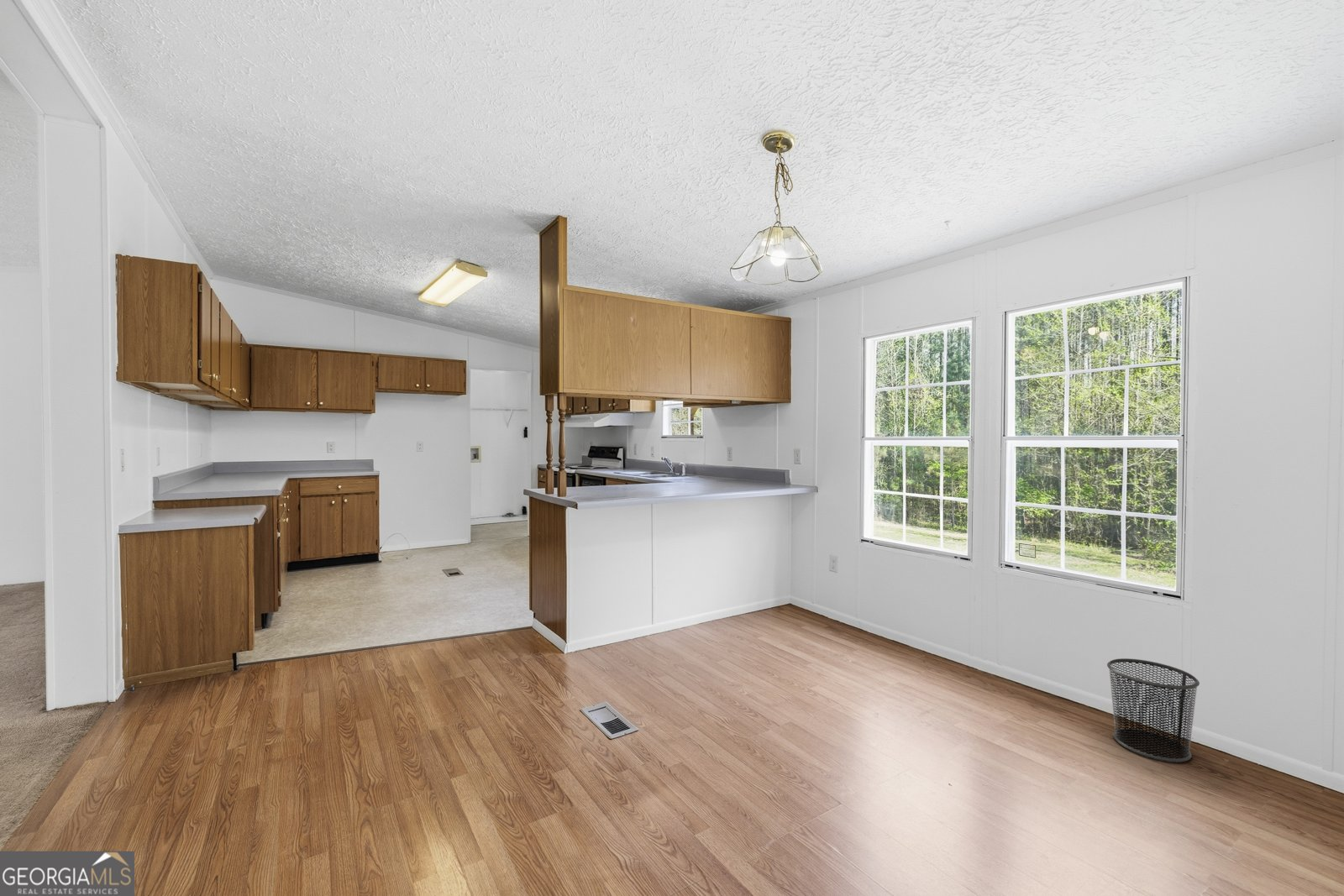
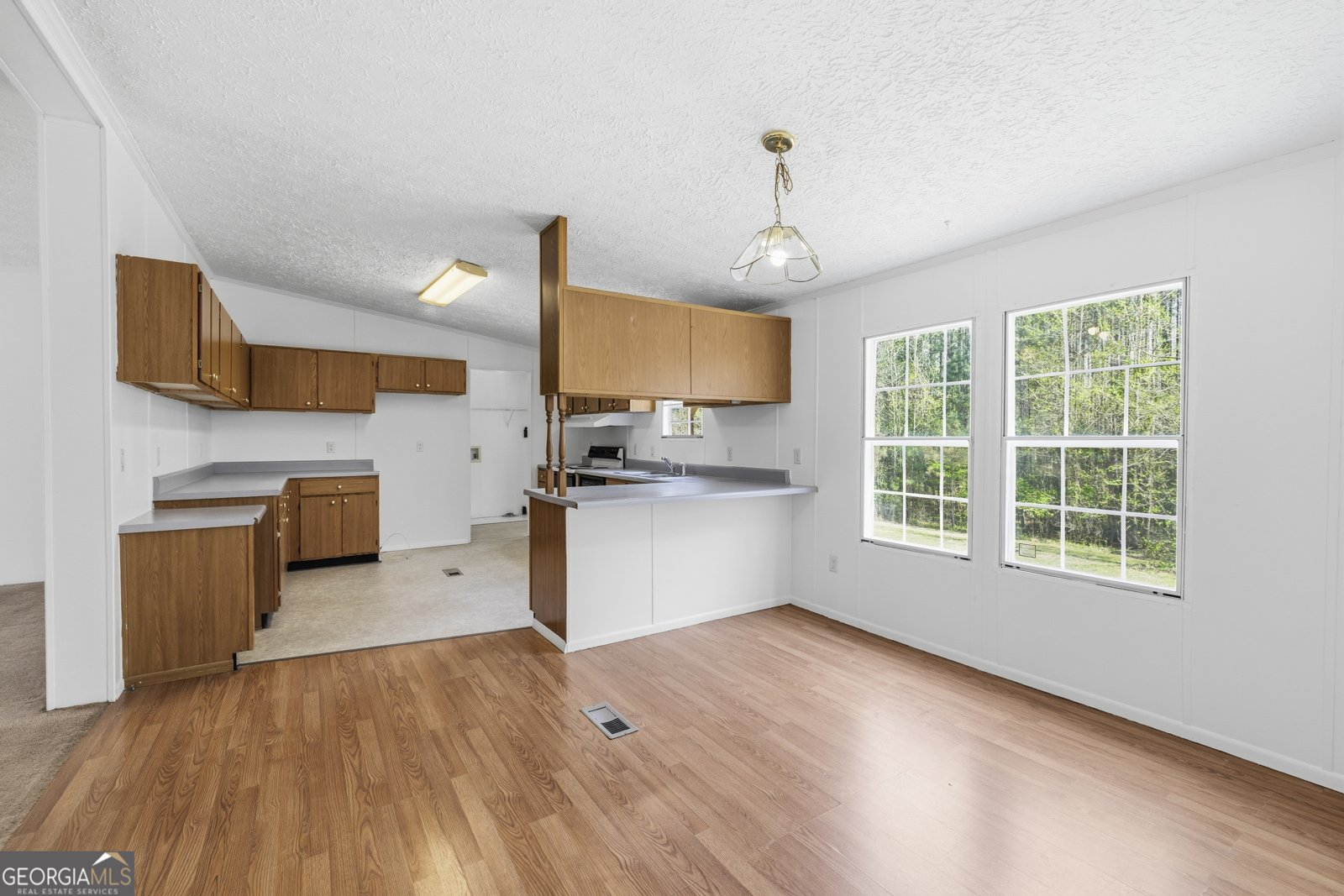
- waste bin [1106,658,1200,763]
